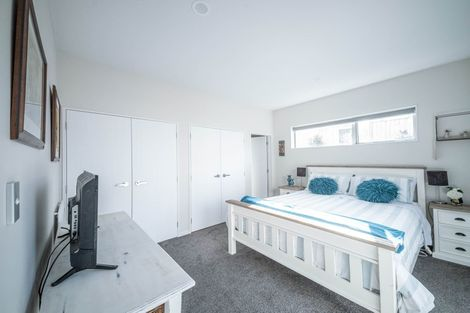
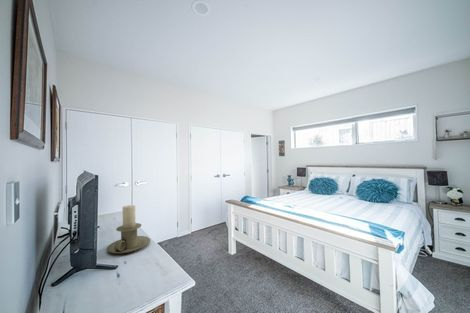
+ candle holder [105,204,151,254]
